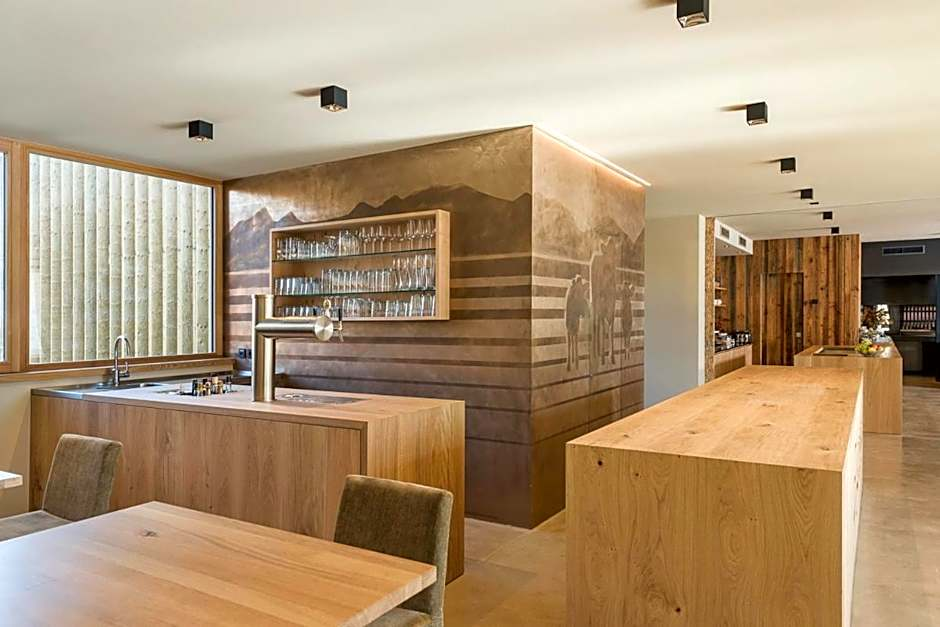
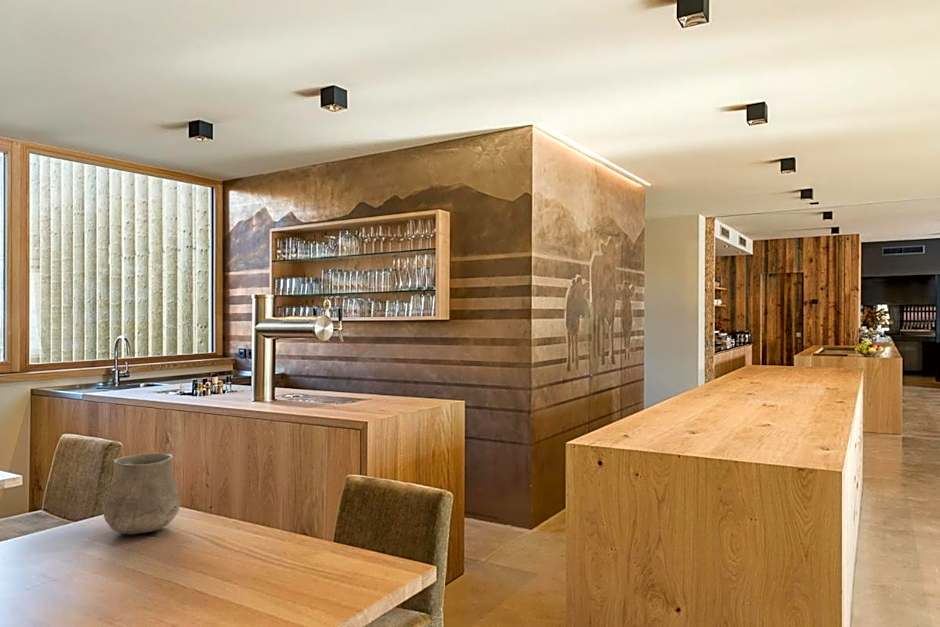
+ ceramic cup [103,452,181,535]
